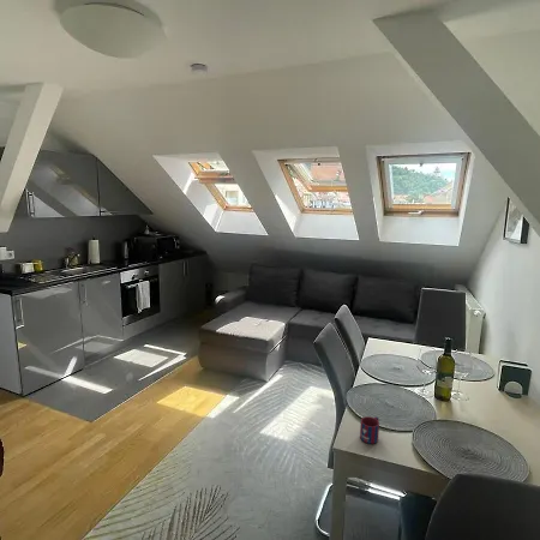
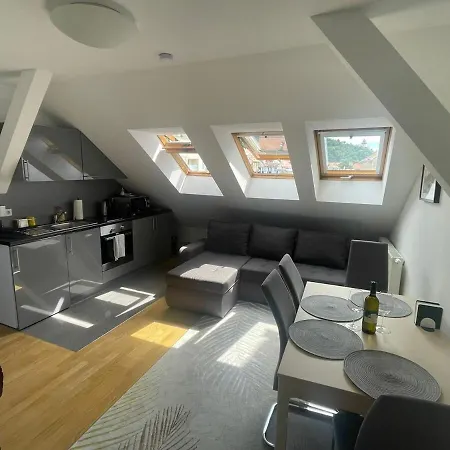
- mug [359,415,380,445]
